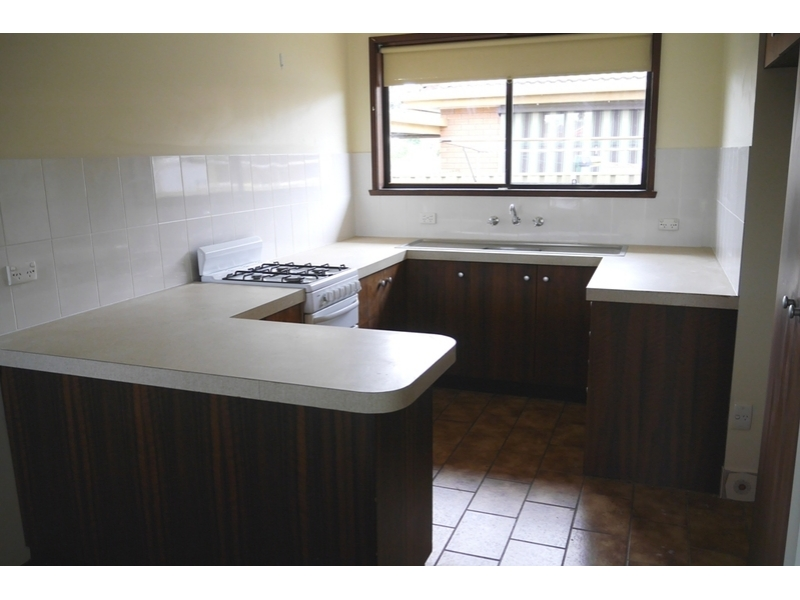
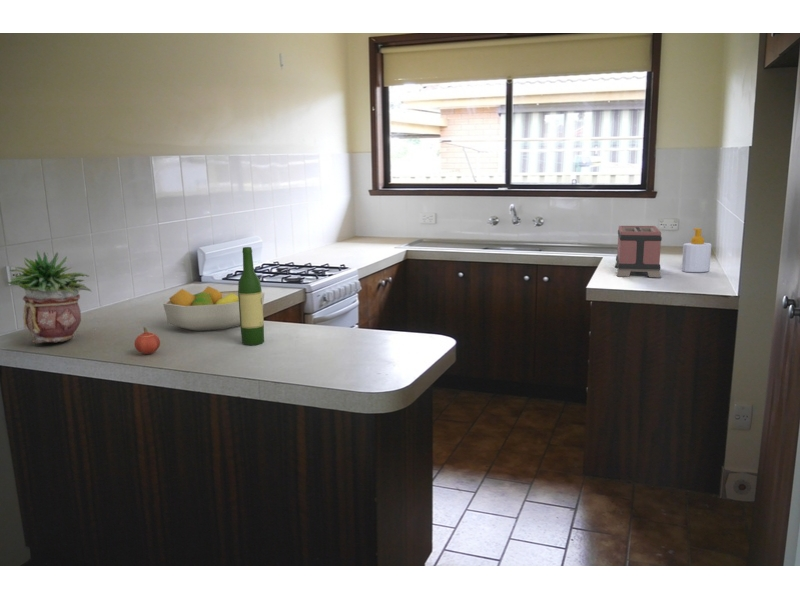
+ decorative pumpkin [134,326,161,355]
+ fruit bowl [162,285,265,332]
+ toaster [614,225,663,278]
+ wine bottle [237,246,265,346]
+ soap bottle [681,227,712,273]
+ potted plant [6,250,93,344]
